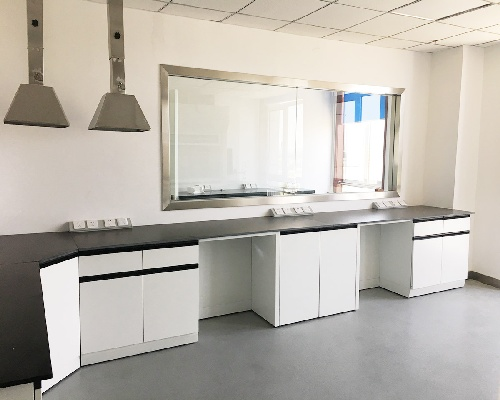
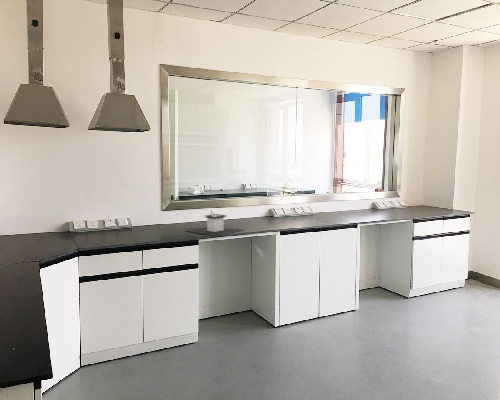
+ architectural model [186,210,244,237]
